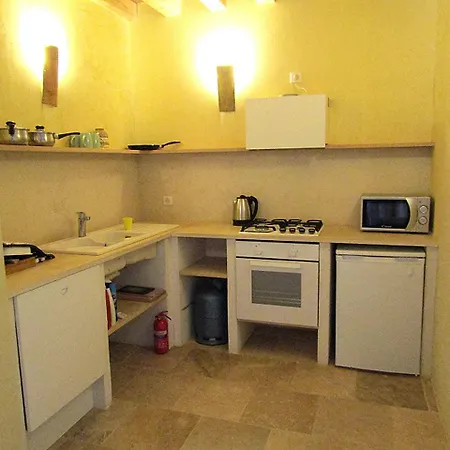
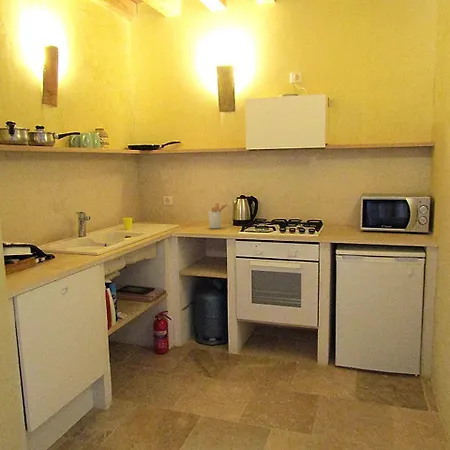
+ utensil holder [207,202,228,229]
